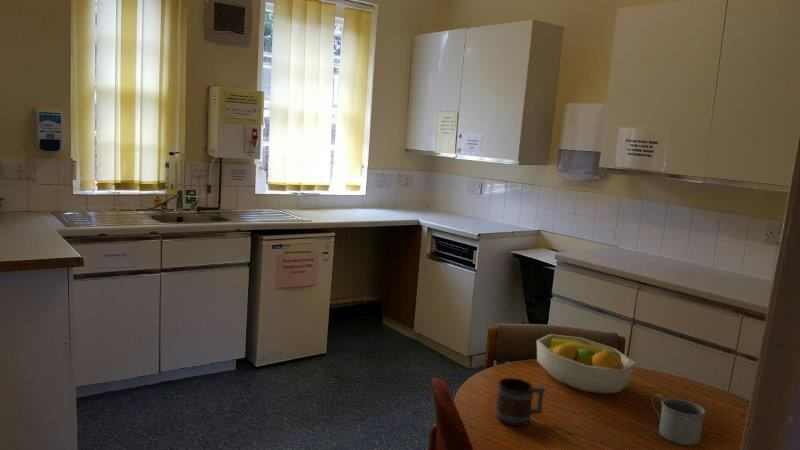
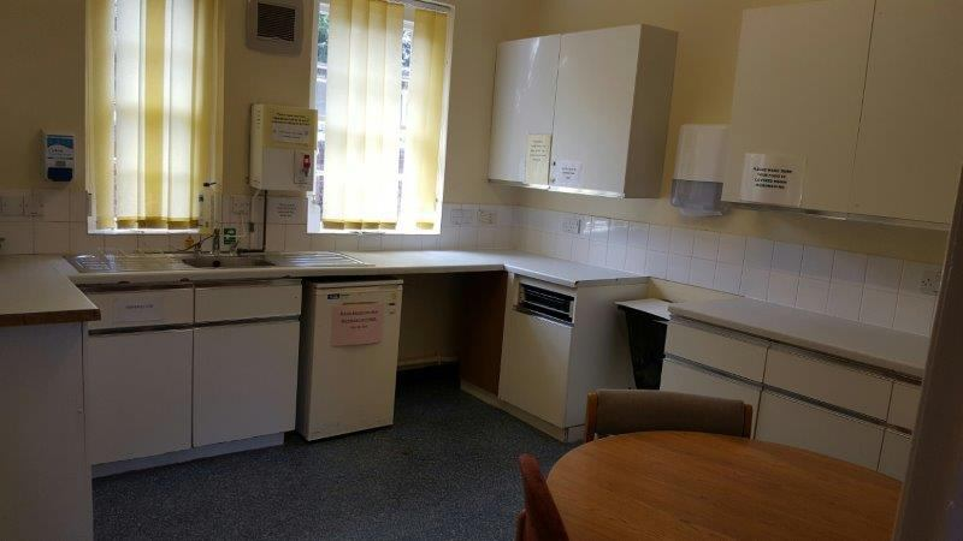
- fruit bowl [536,333,636,395]
- mug [494,377,546,427]
- mug [651,393,707,446]
